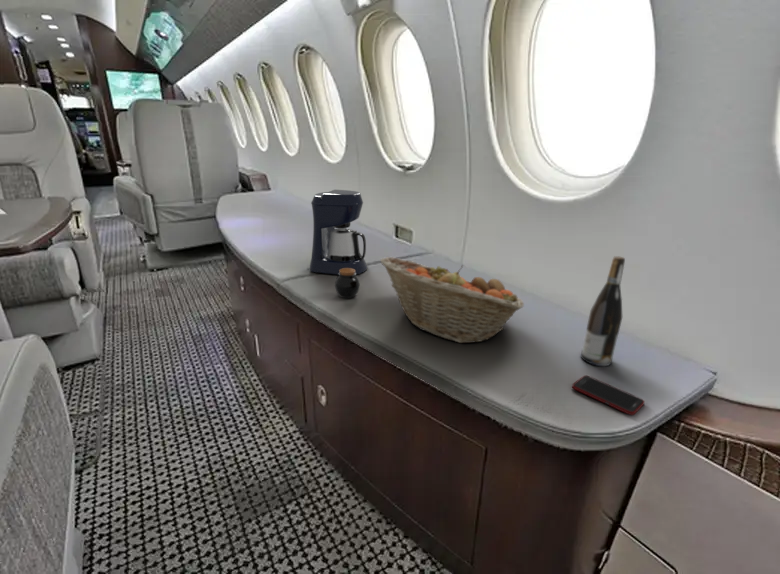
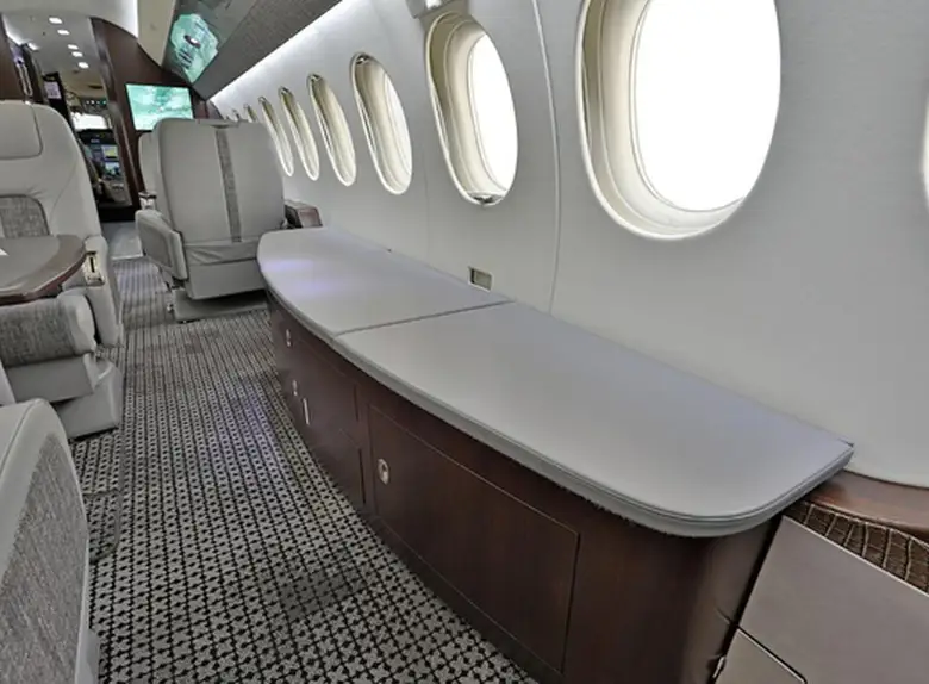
- fruit basket [379,256,525,344]
- coffee maker [309,189,368,276]
- jar [334,268,361,299]
- wine bottle [580,255,626,367]
- cell phone [571,374,646,416]
